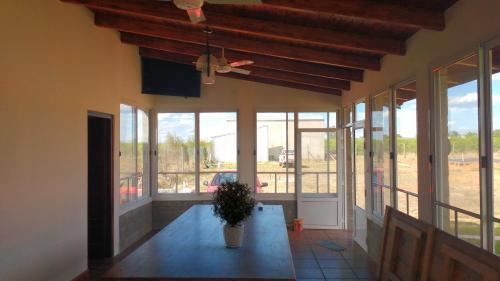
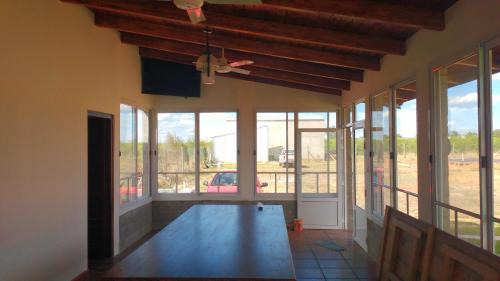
- potted plant [208,179,257,249]
